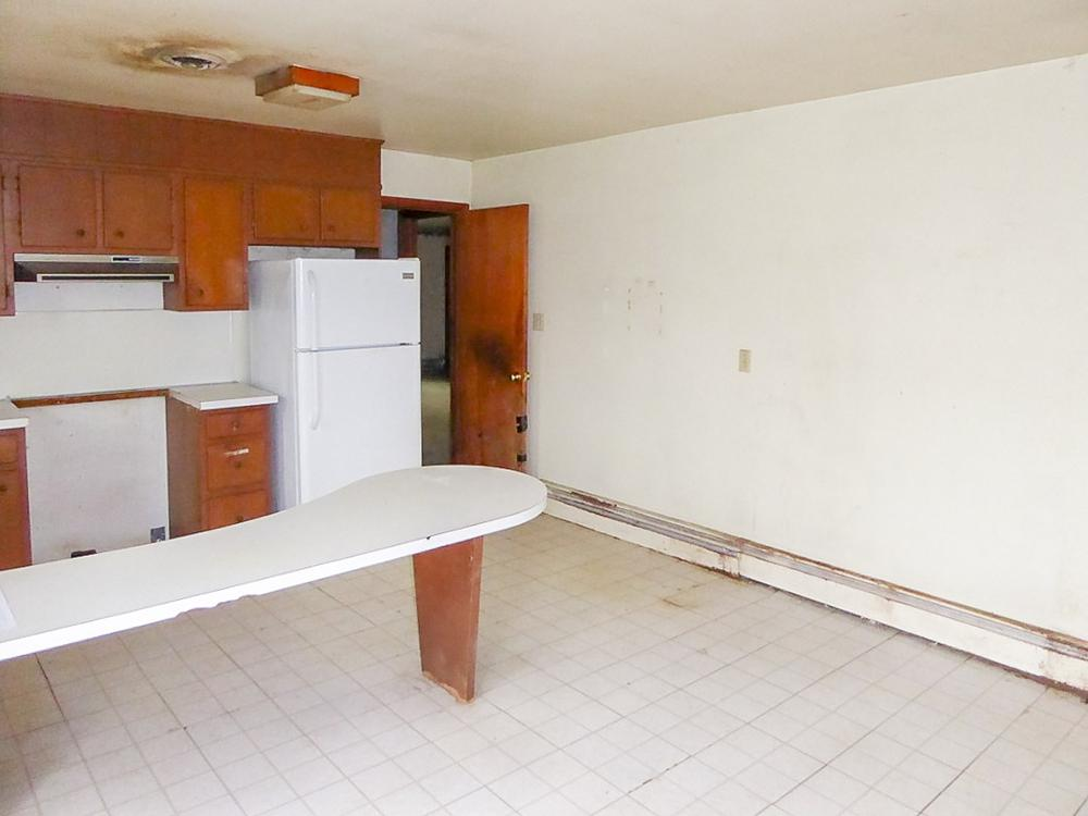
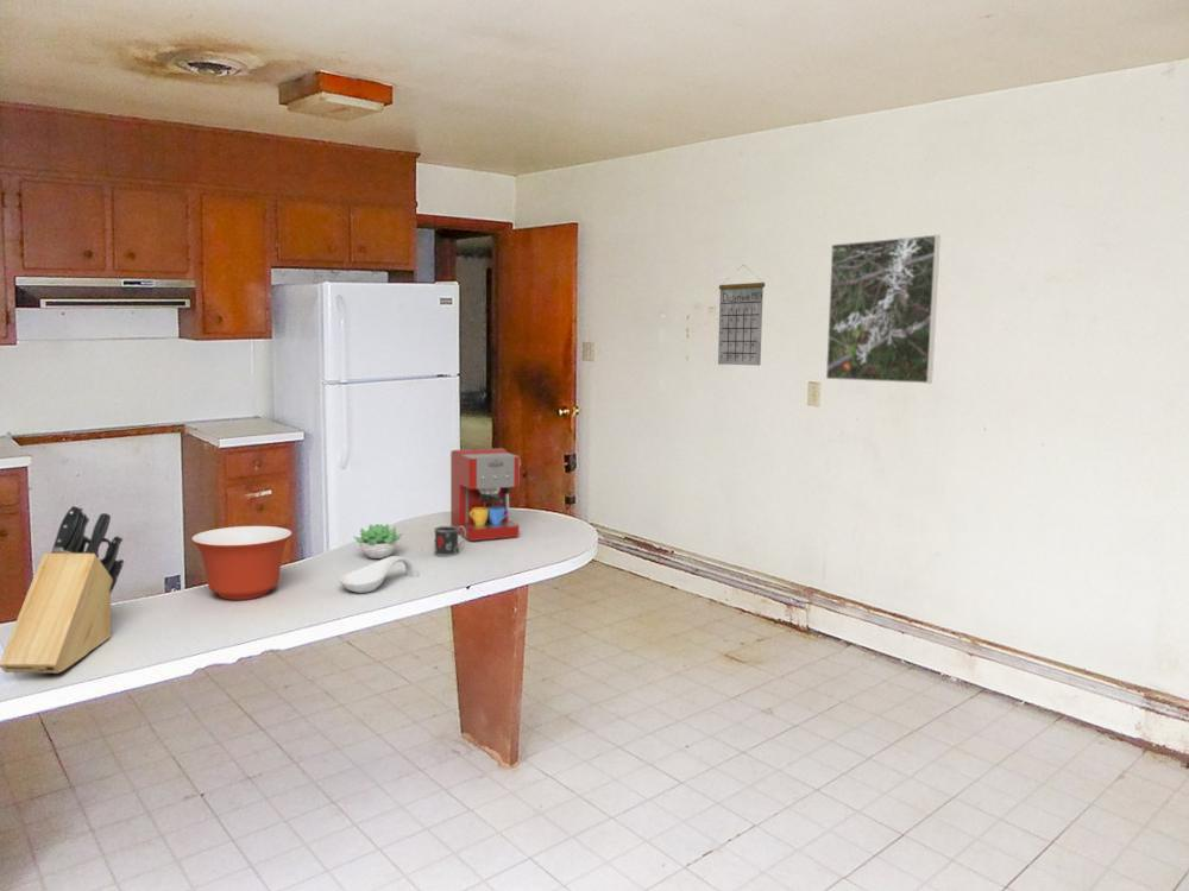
+ mug [433,525,467,558]
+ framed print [825,234,942,385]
+ mixing bowl [190,525,294,601]
+ coffee maker [449,447,522,542]
+ knife block [0,504,125,675]
+ spoon rest [339,555,420,594]
+ calendar [717,264,766,367]
+ succulent plant [353,523,404,560]
